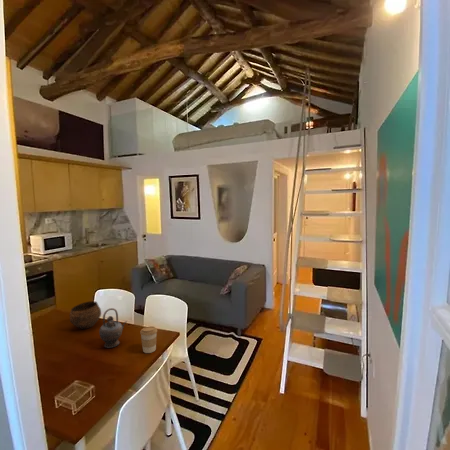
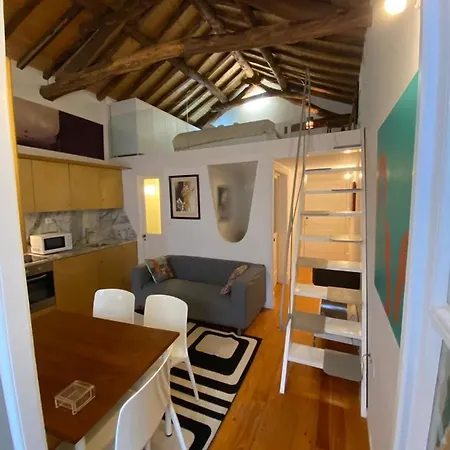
- teapot [98,307,128,349]
- bowl [69,300,102,330]
- coffee cup [139,325,158,354]
